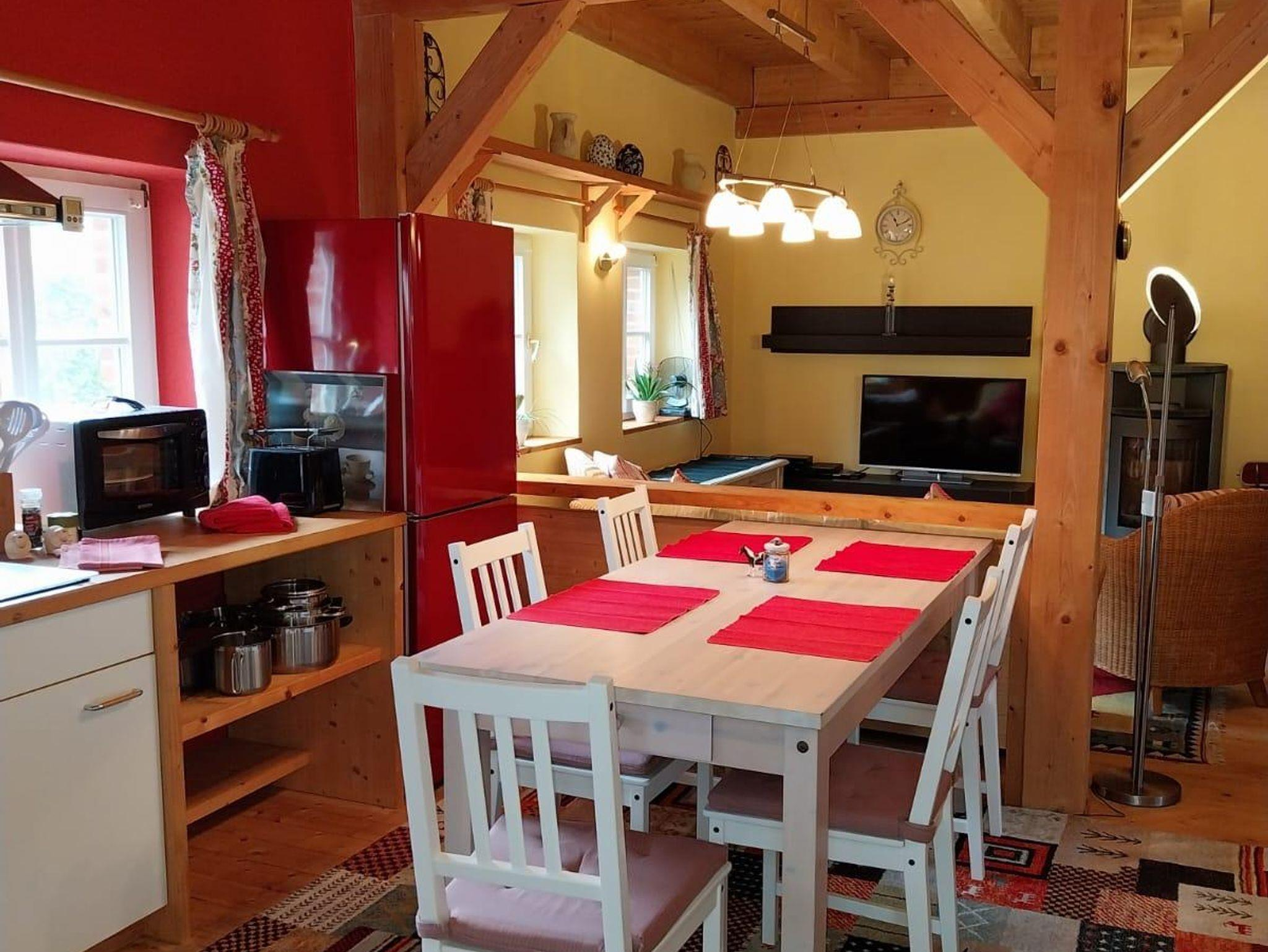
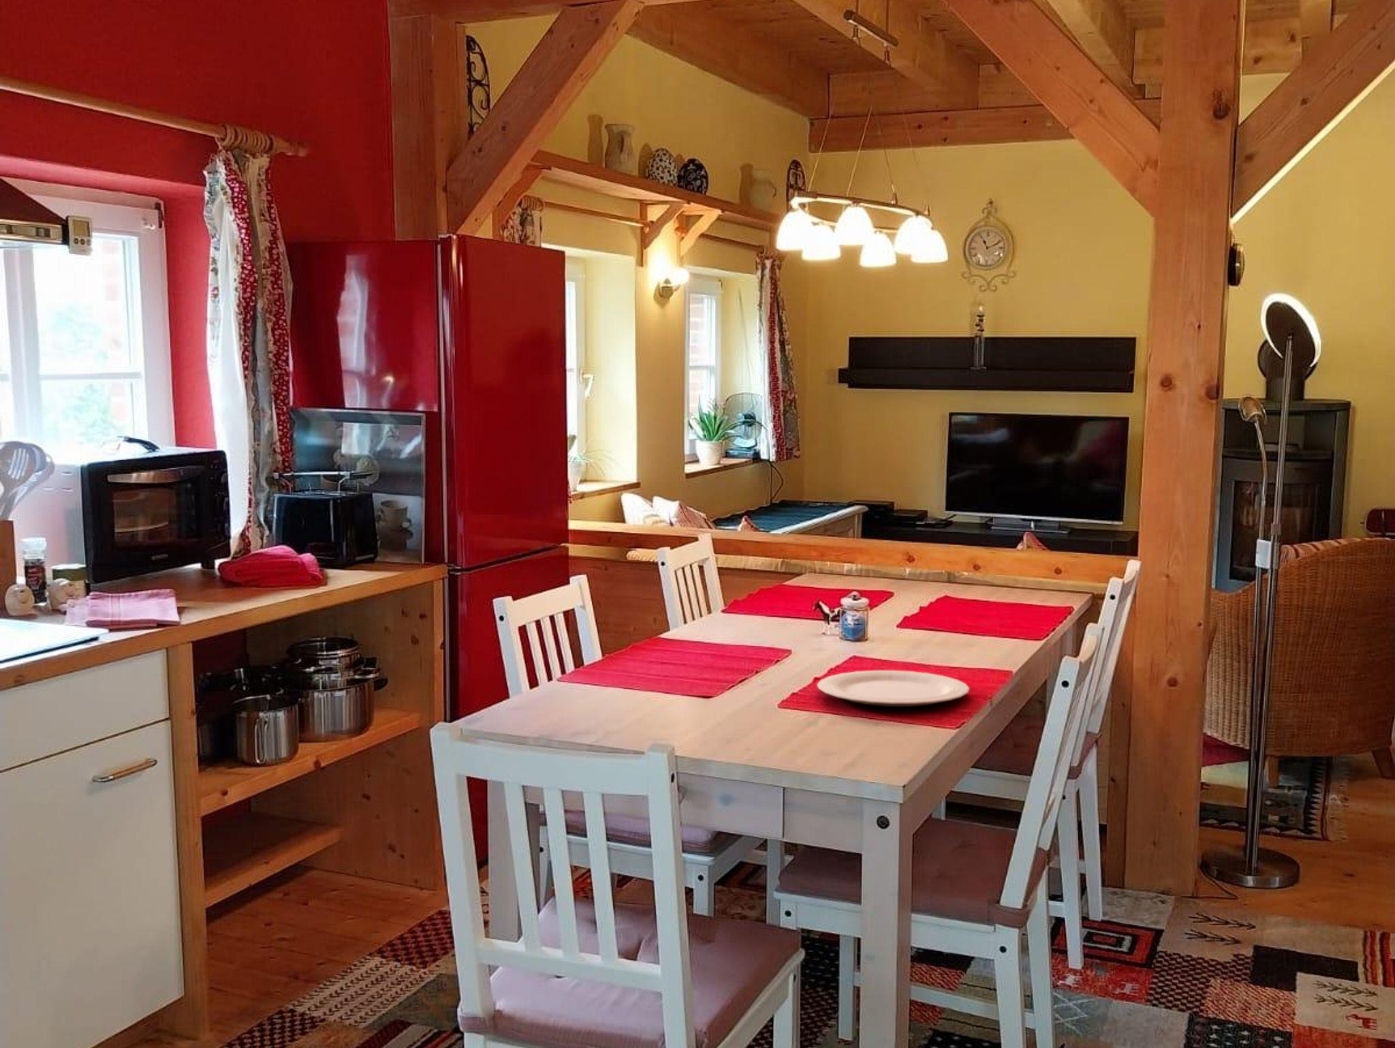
+ plate [816,669,970,708]
